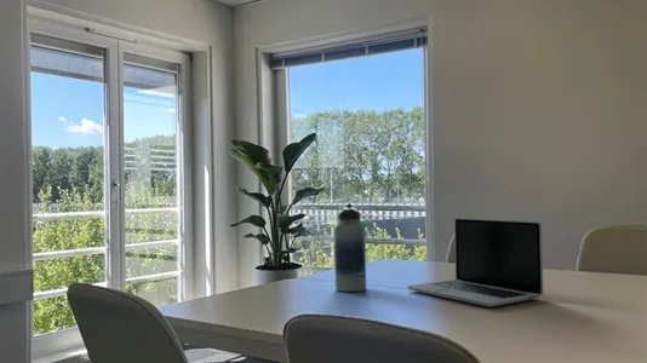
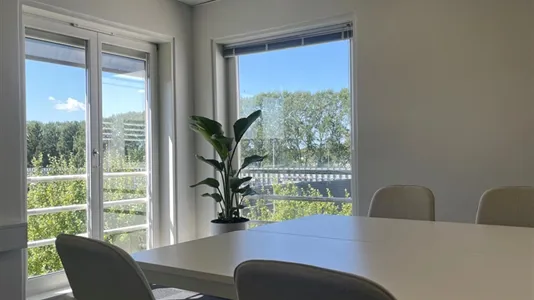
- water bottle [333,203,367,293]
- laptop [406,217,544,307]
